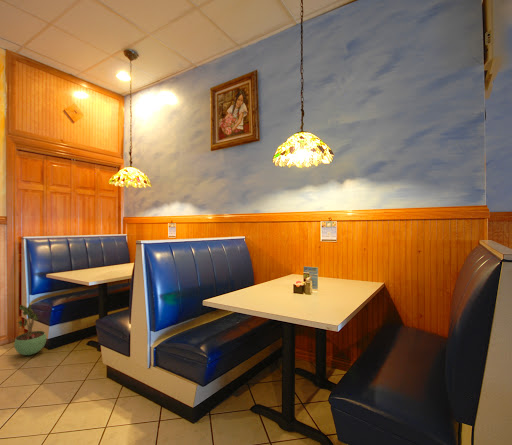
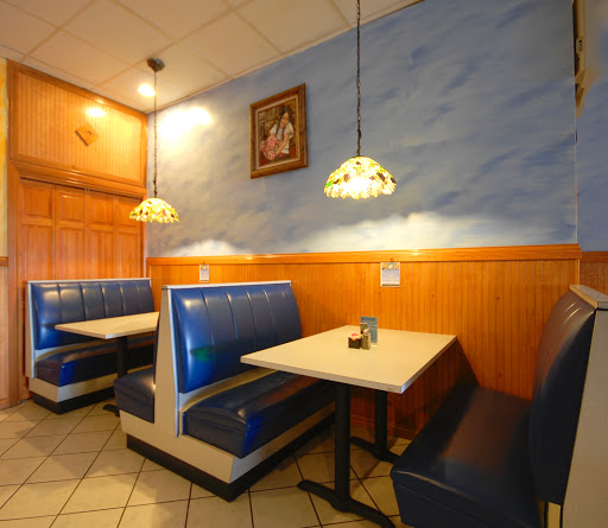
- potted plant [13,304,48,356]
